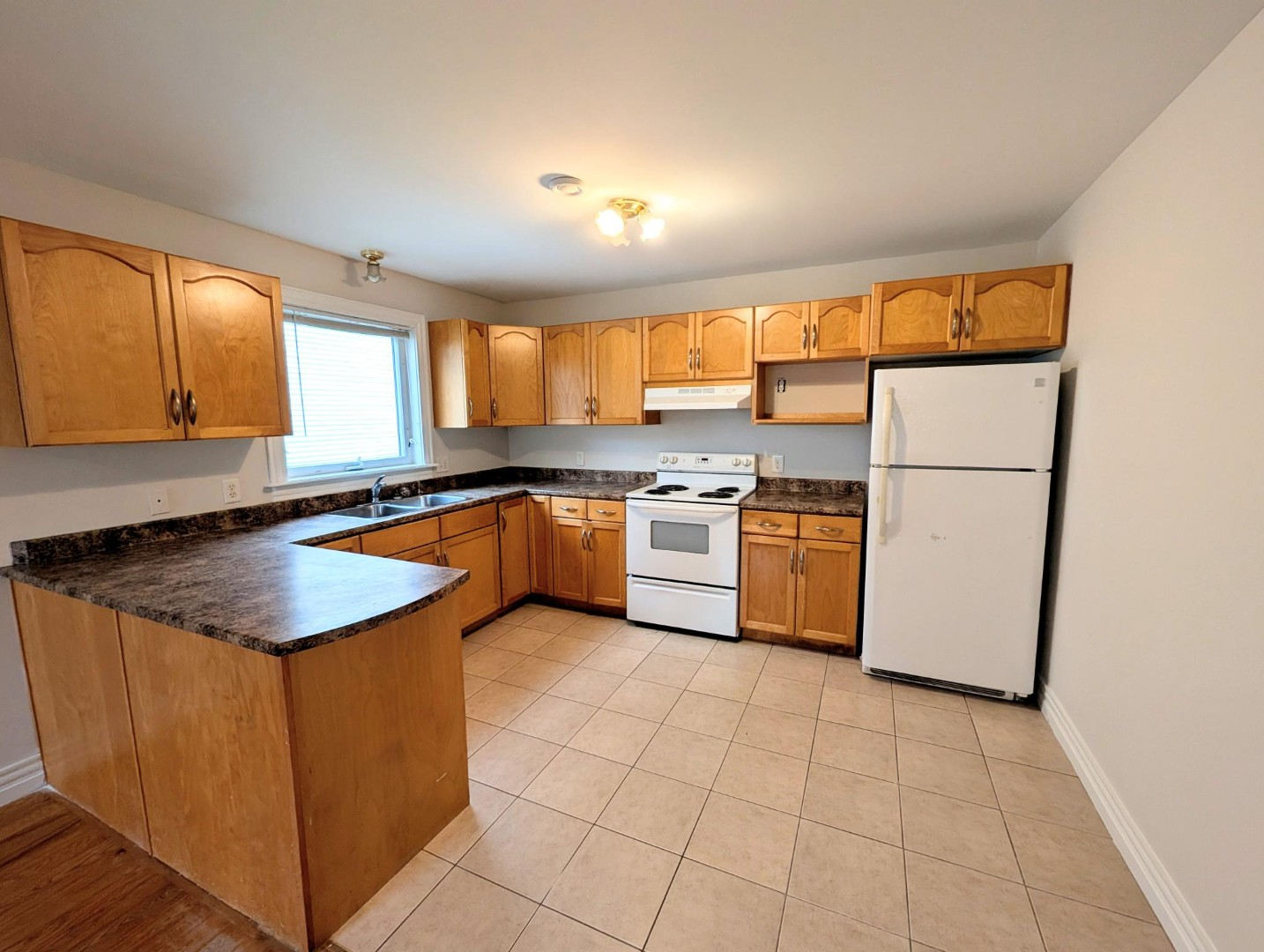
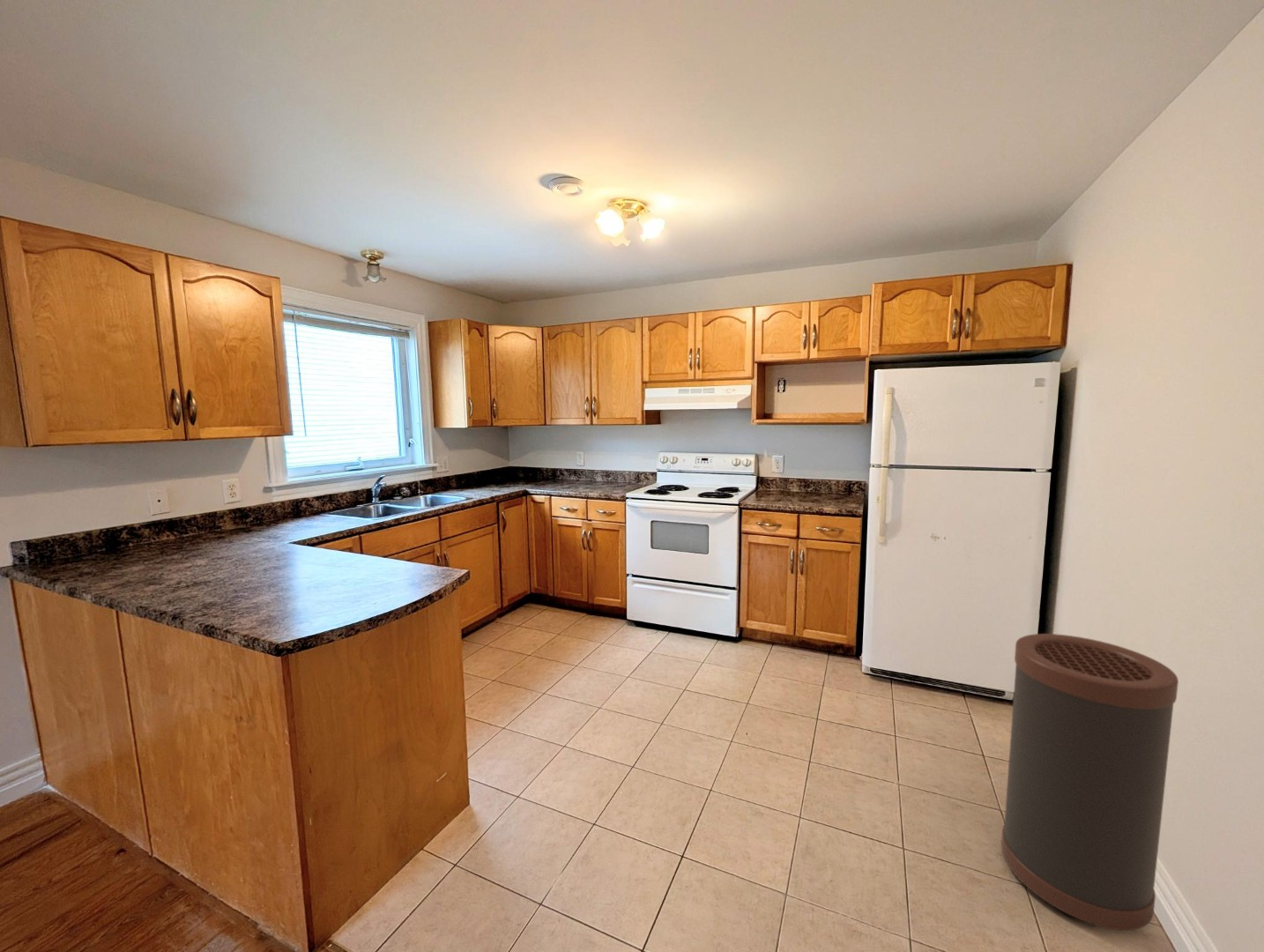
+ trash can [1000,633,1179,931]
